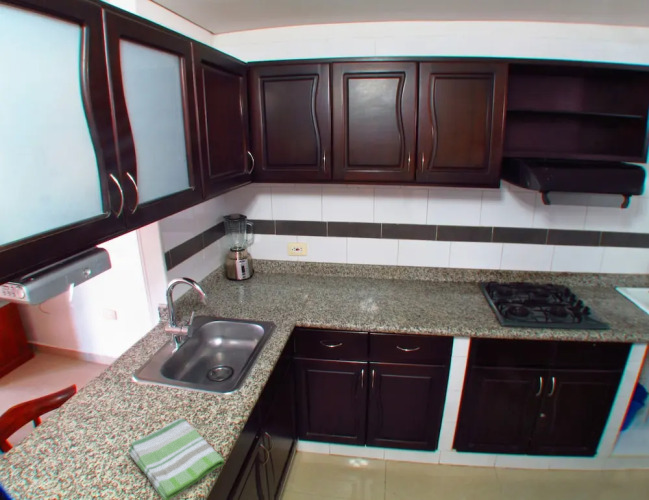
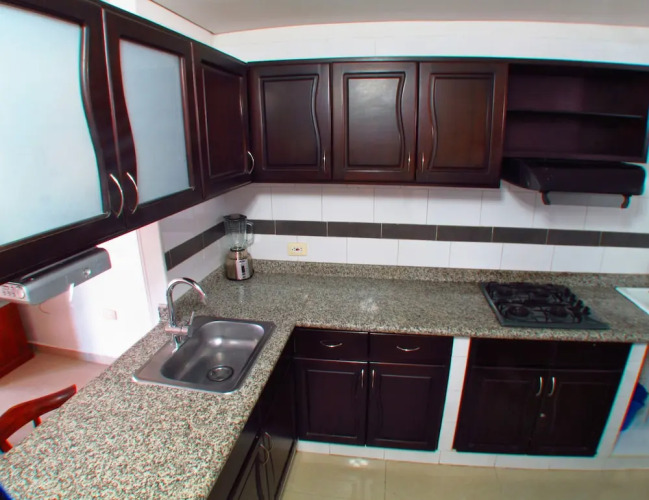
- dish towel [127,417,225,500]
